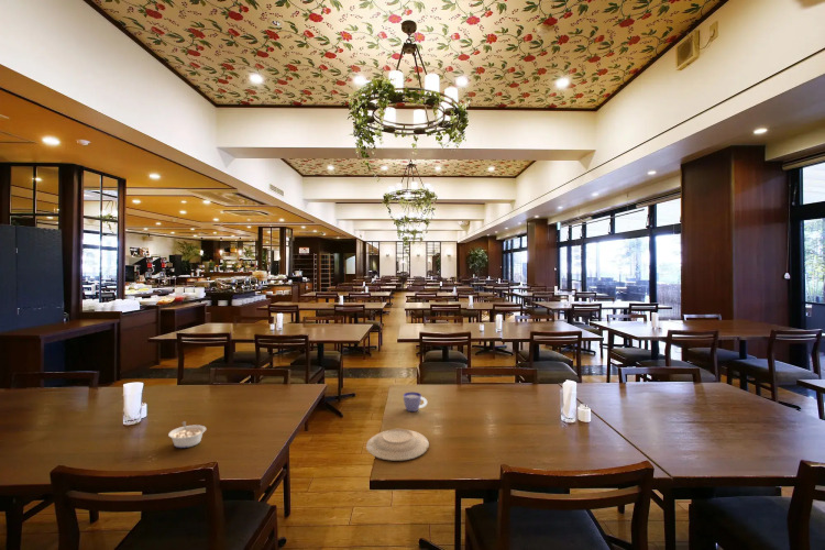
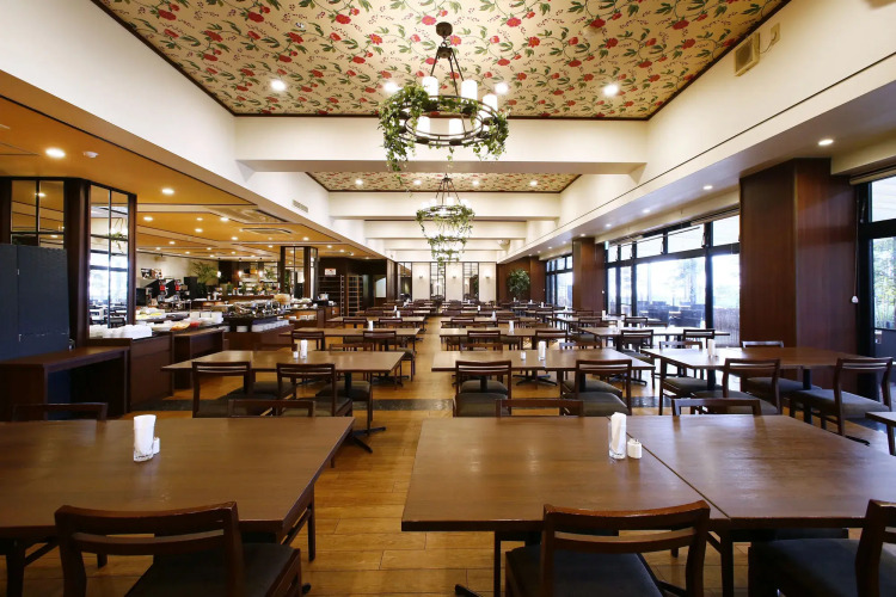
- legume [167,420,207,449]
- cup [403,392,428,413]
- plate [365,428,430,462]
